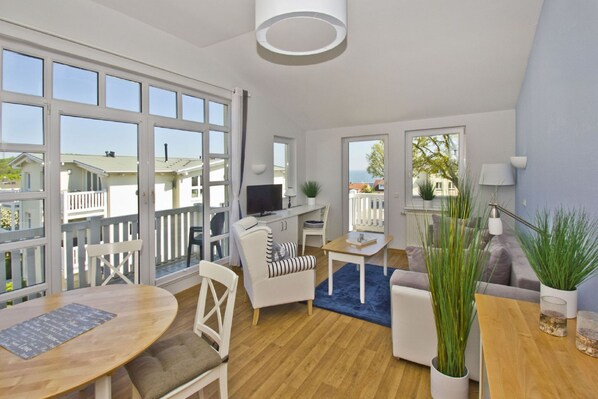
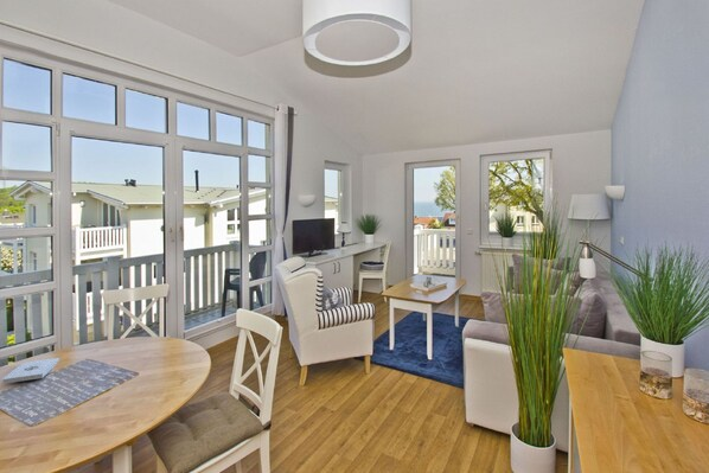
+ notepad [1,357,60,384]
